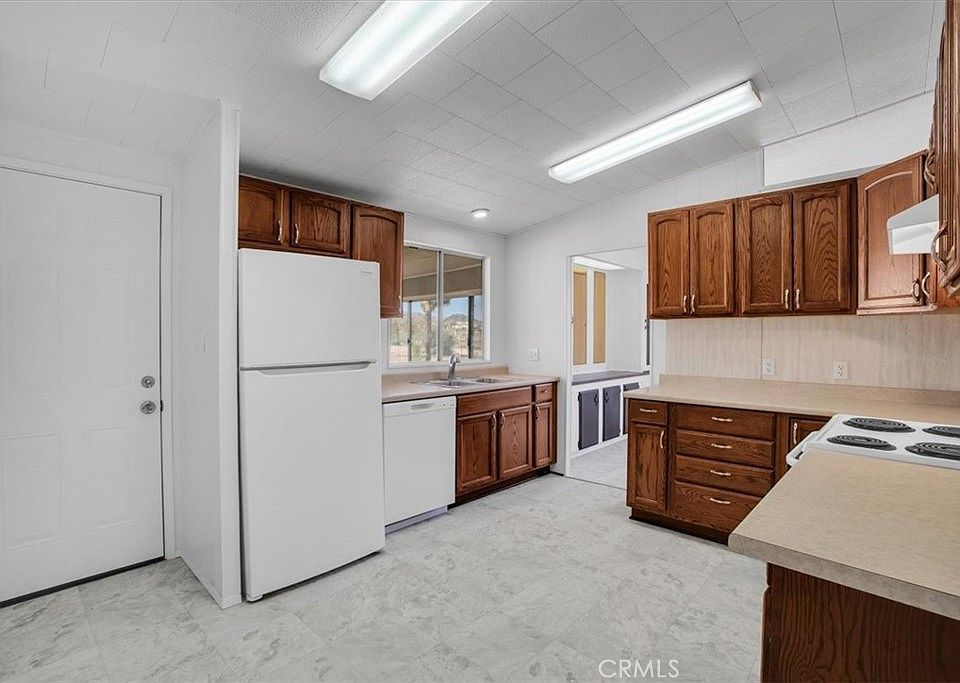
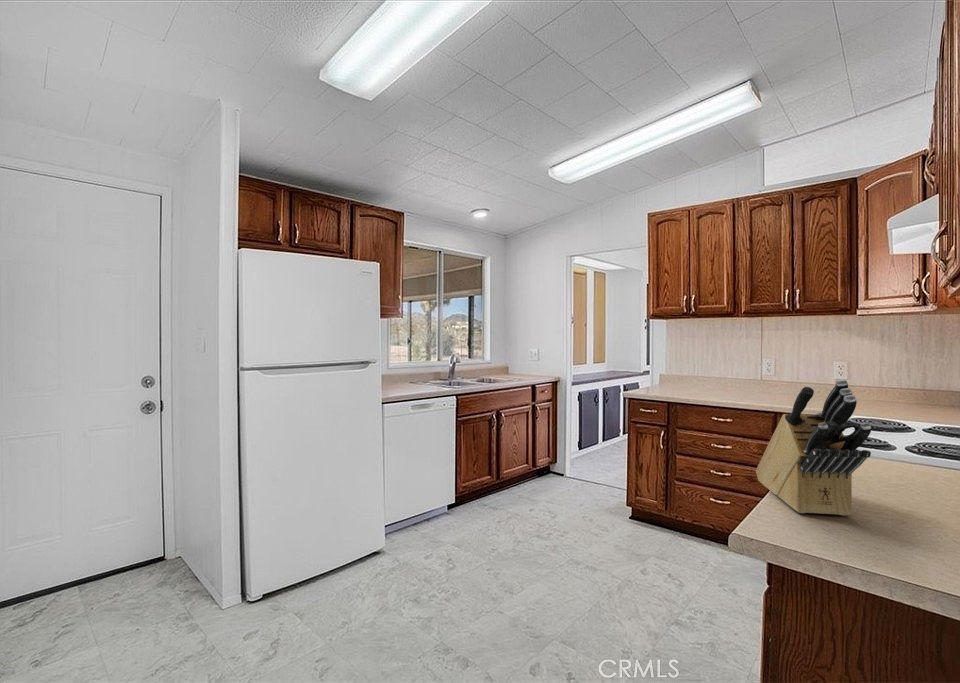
+ knife block [755,378,872,517]
